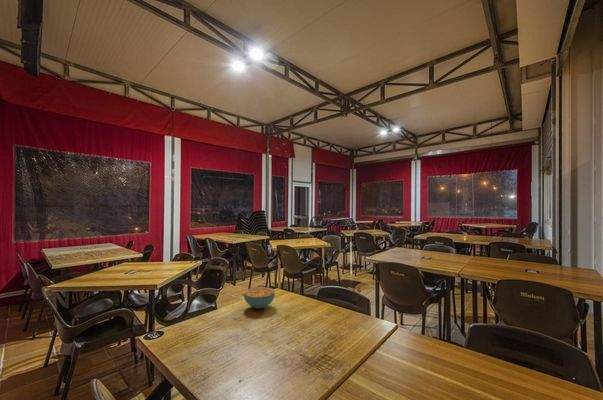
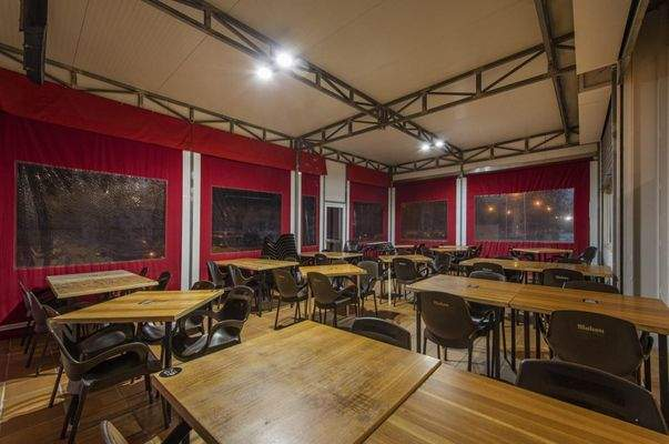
- cereal bowl [243,286,276,310]
